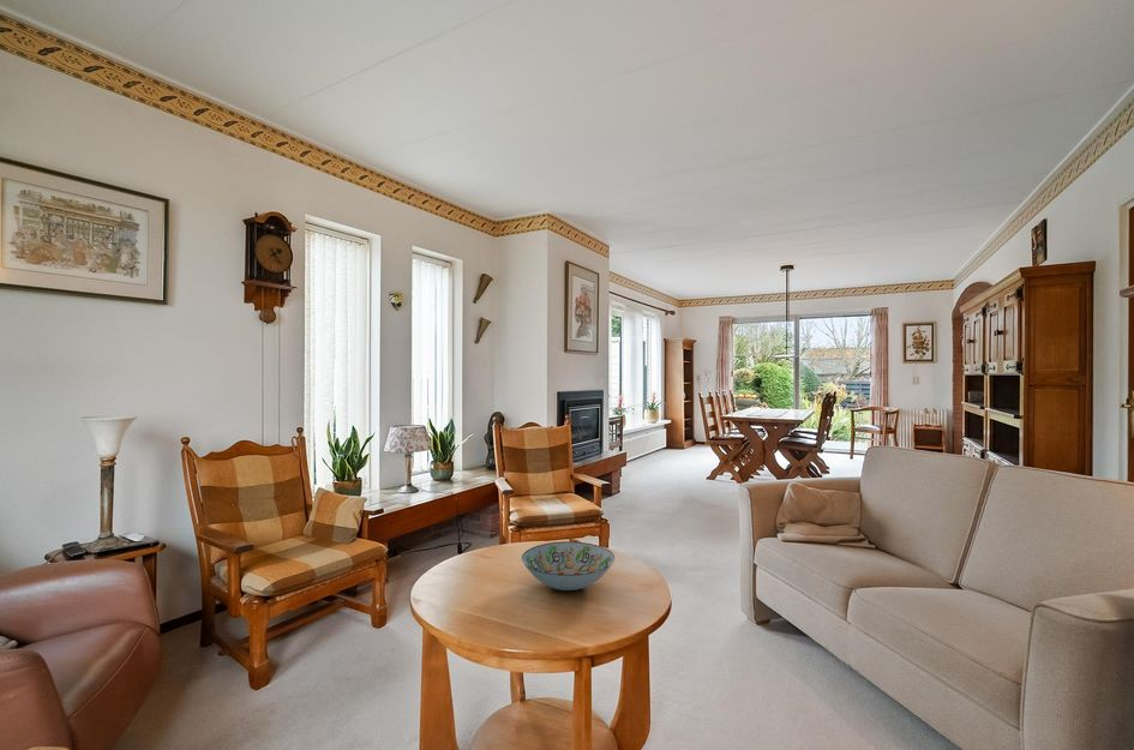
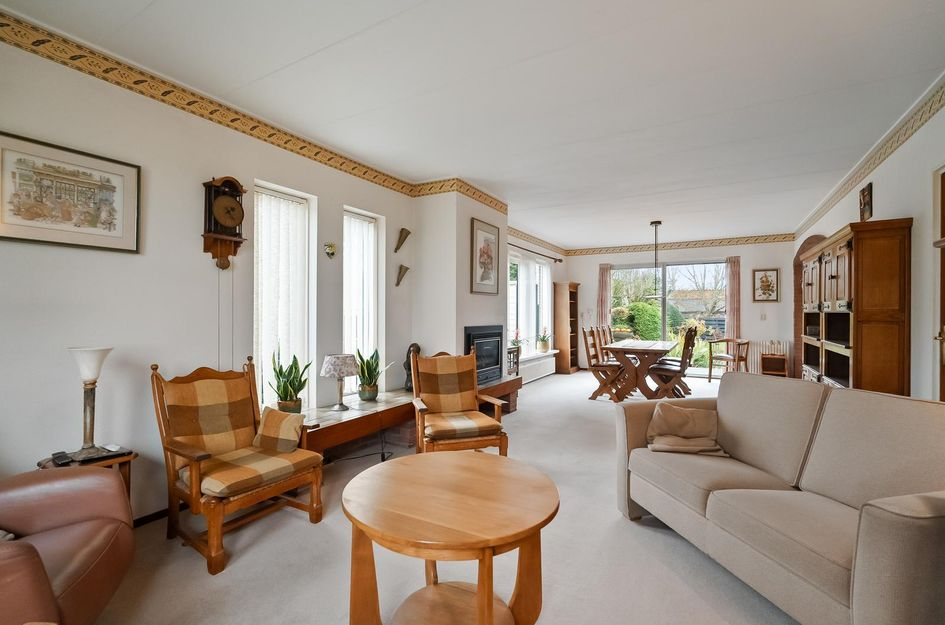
- decorative bowl [521,540,616,592]
